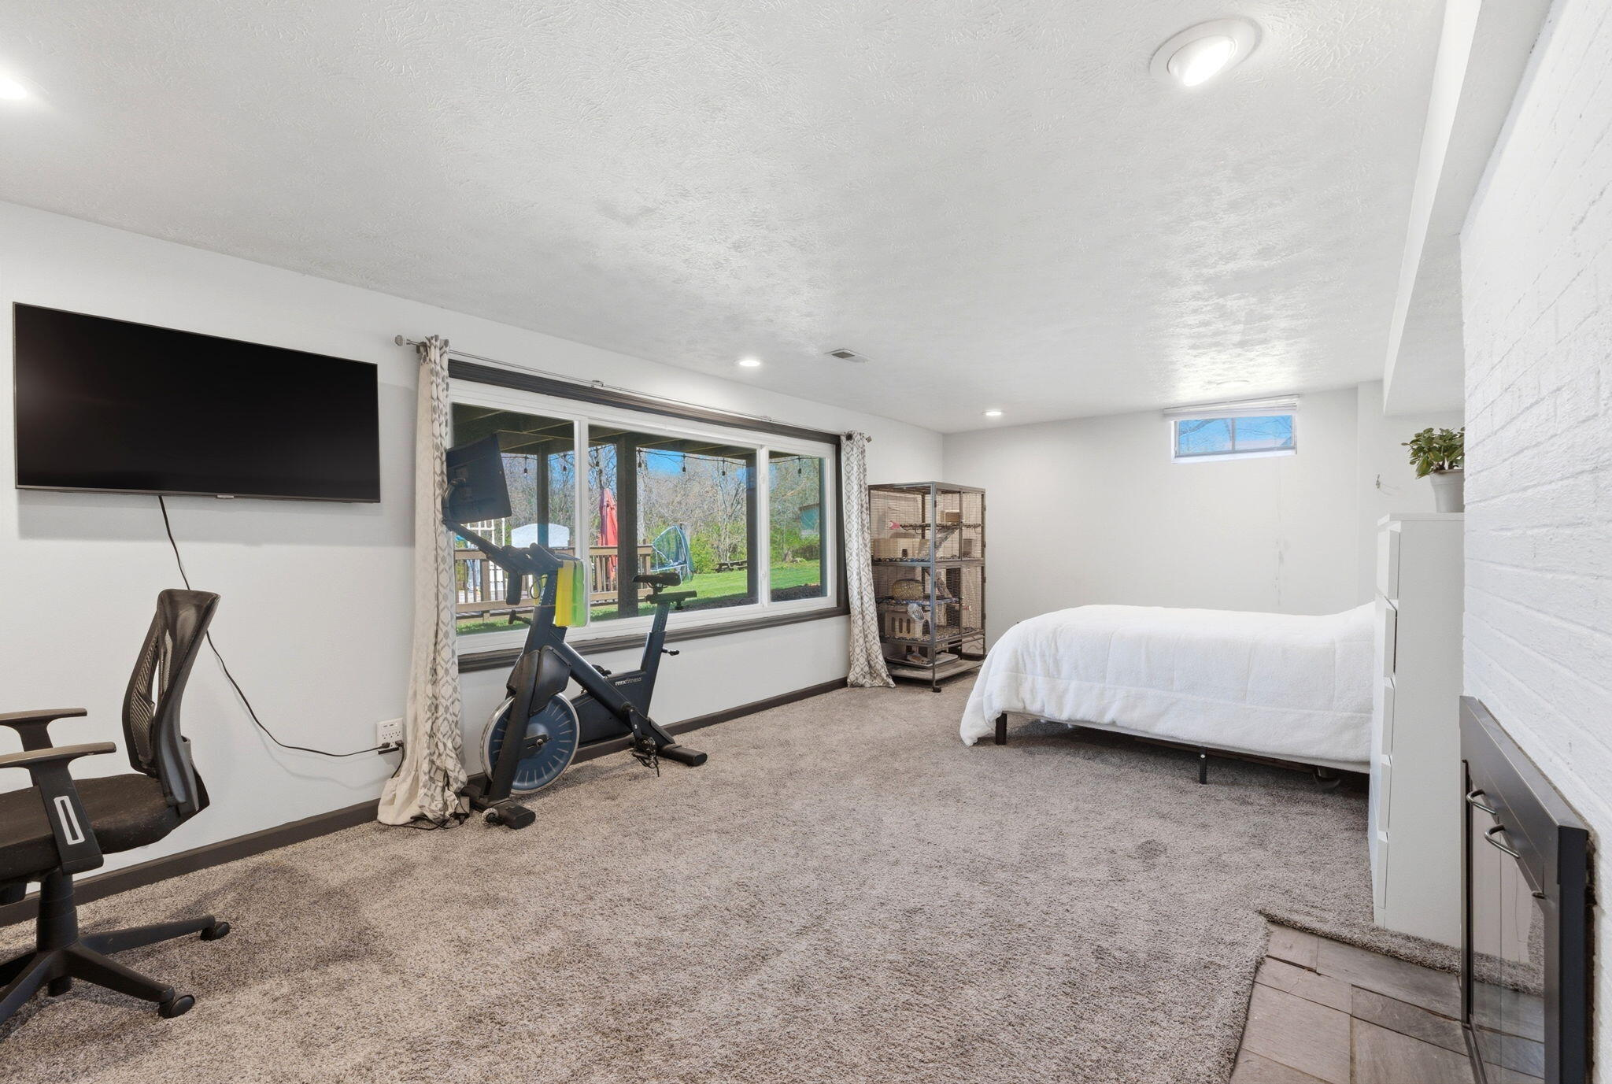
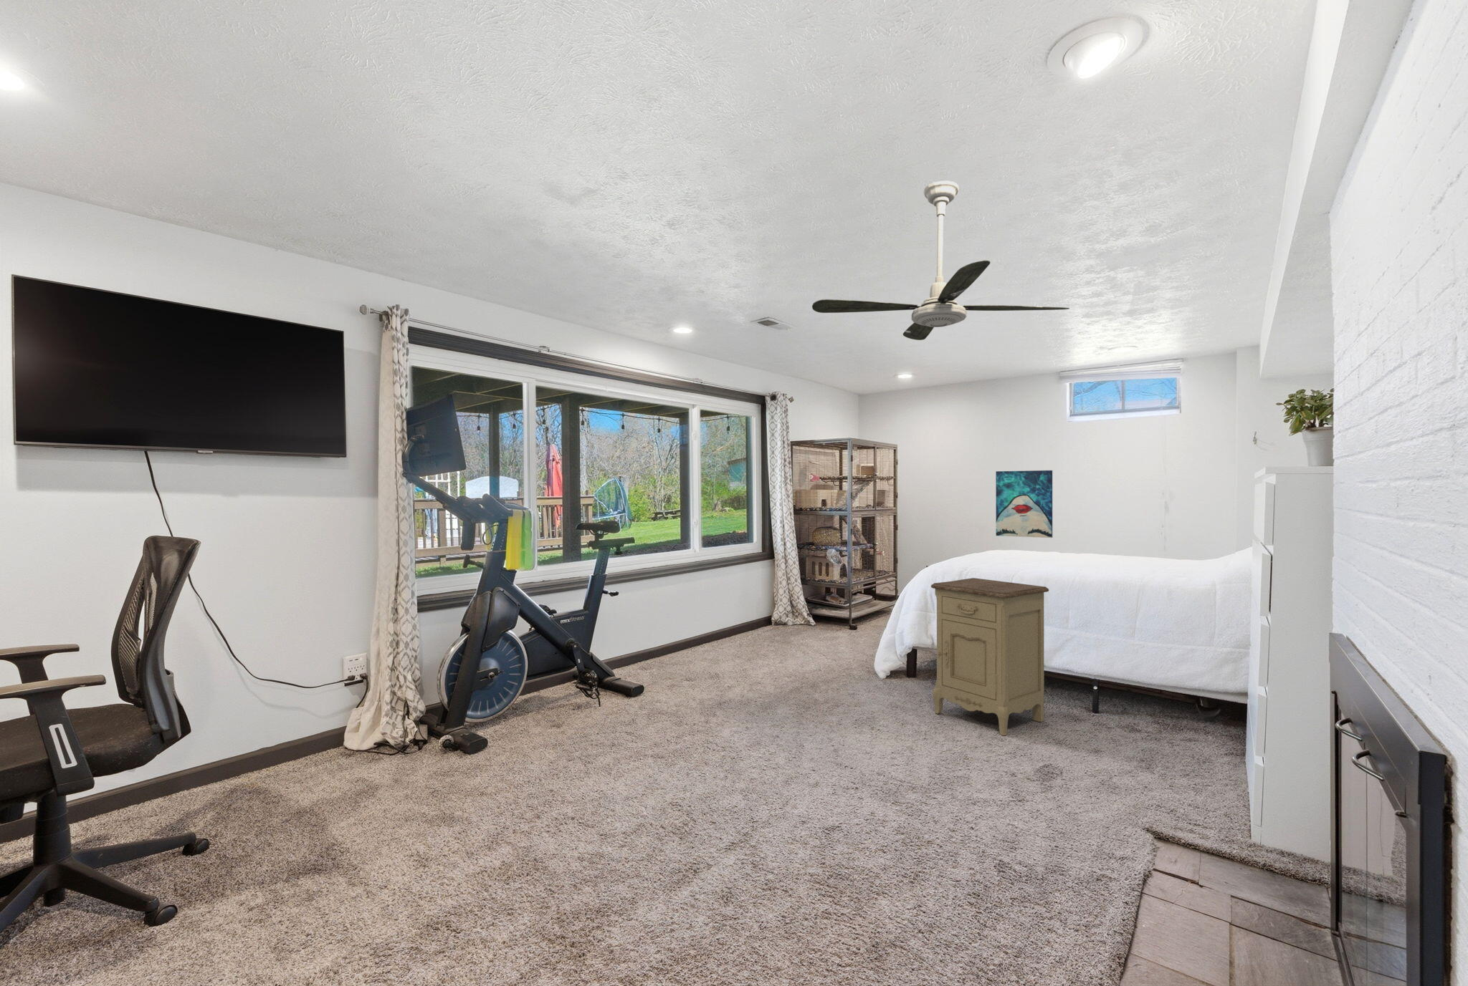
+ wall art [994,470,1053,538]
+ ceiling fan [812,180,1070,341]
+ nightstand [931,577,1050,736]
